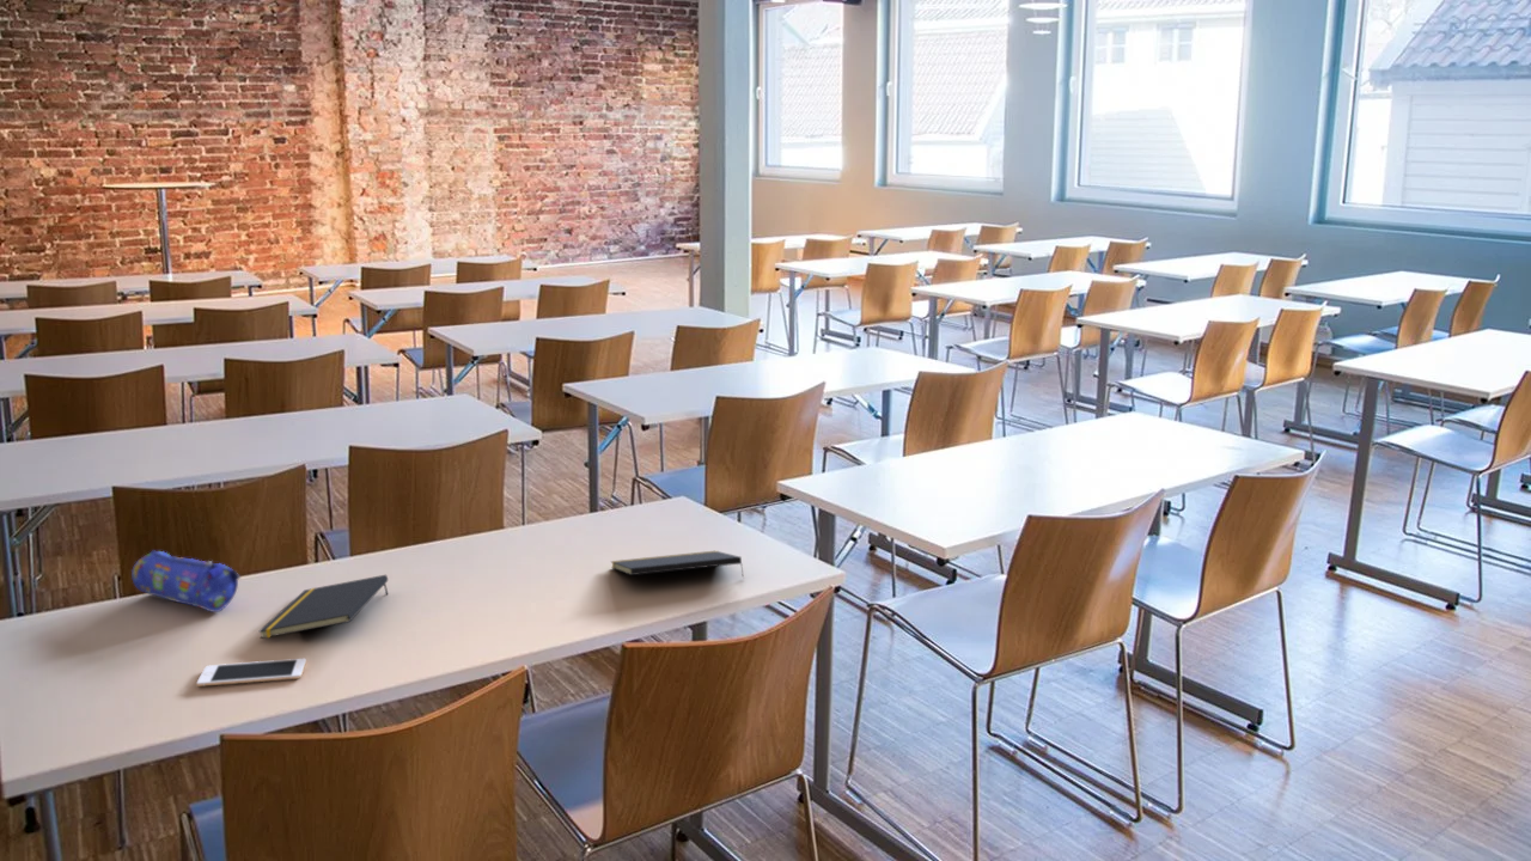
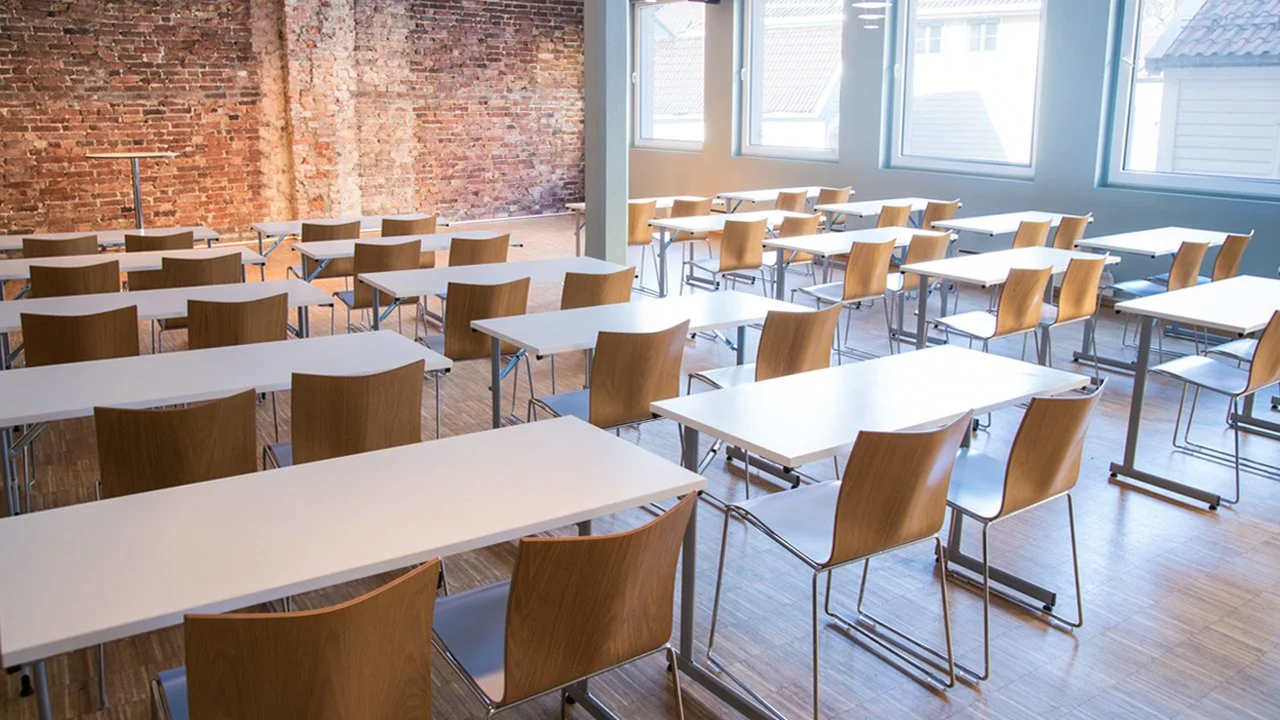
- pencil case [130,549,242,613]
- notepad [610,550,745,579]
- notepad [257,574,389,640]
- cell phone [196,658,307,688]
